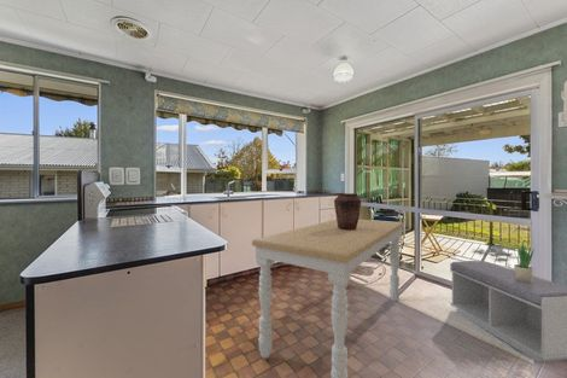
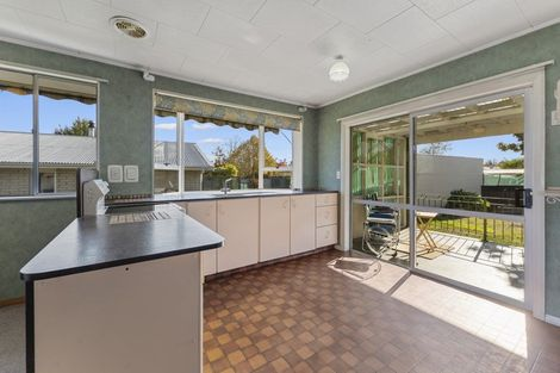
- vase [333,192,362,229]
- bench [449,260,567,364]
- potted plant [513,240,536,283]
- dining table [251,219,404,378]
